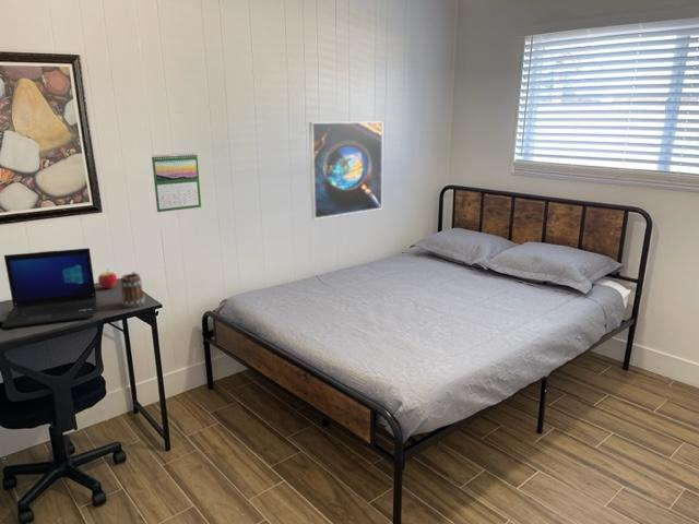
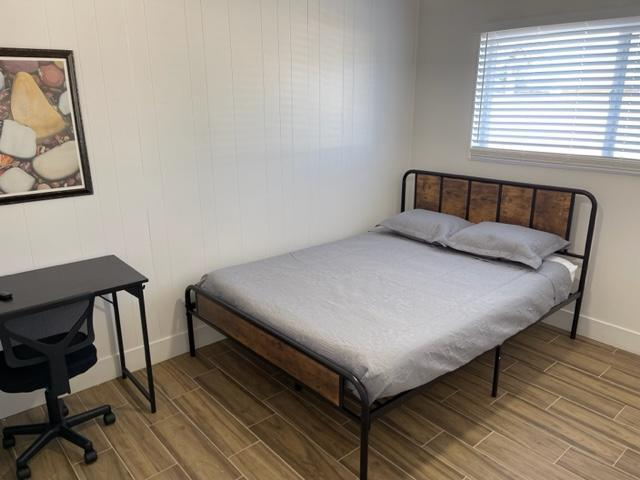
- laptop [0,247,97,330]
- apple [97,269,118,289]
- mug [119,271,146,308]
- calendar [151,153,202,213]
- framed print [308,121,383,219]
